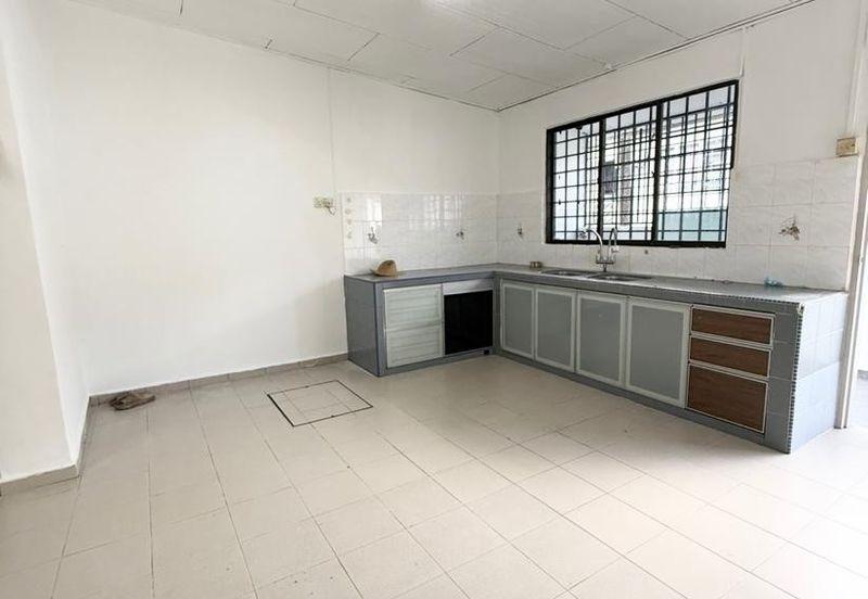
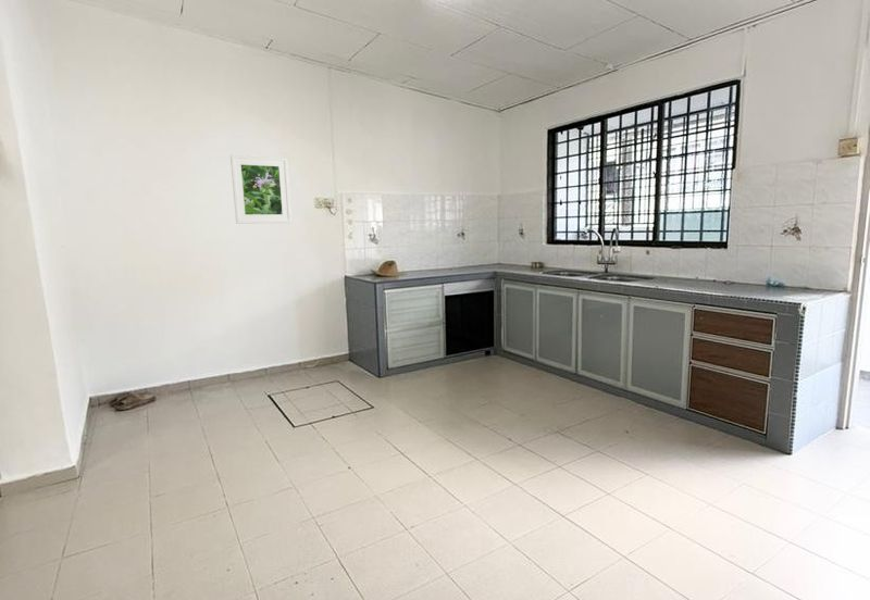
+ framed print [229,154,293,225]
